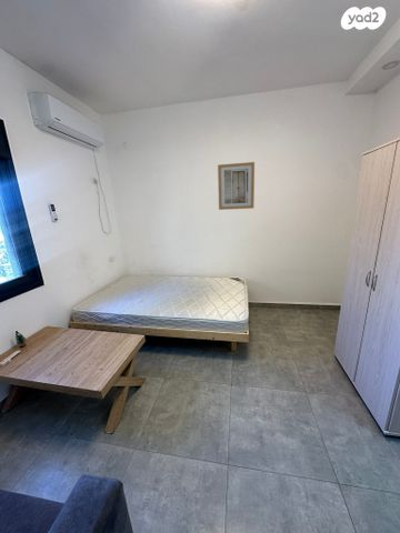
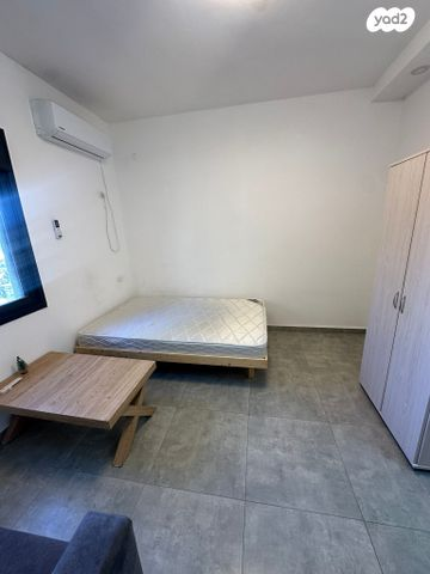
- wall art [217,161,256,211]
